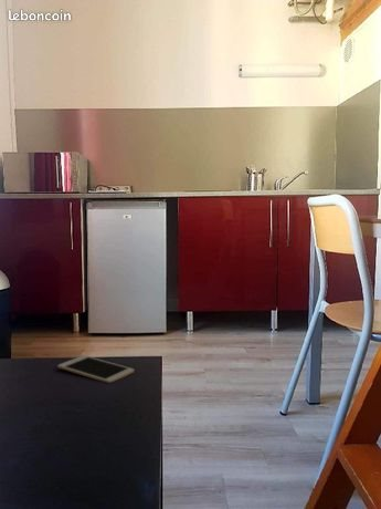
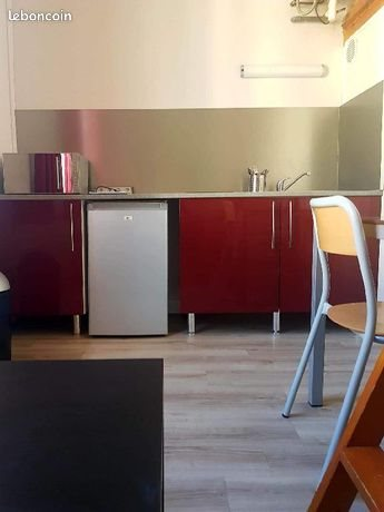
- cell phone [56,354,135,384]
